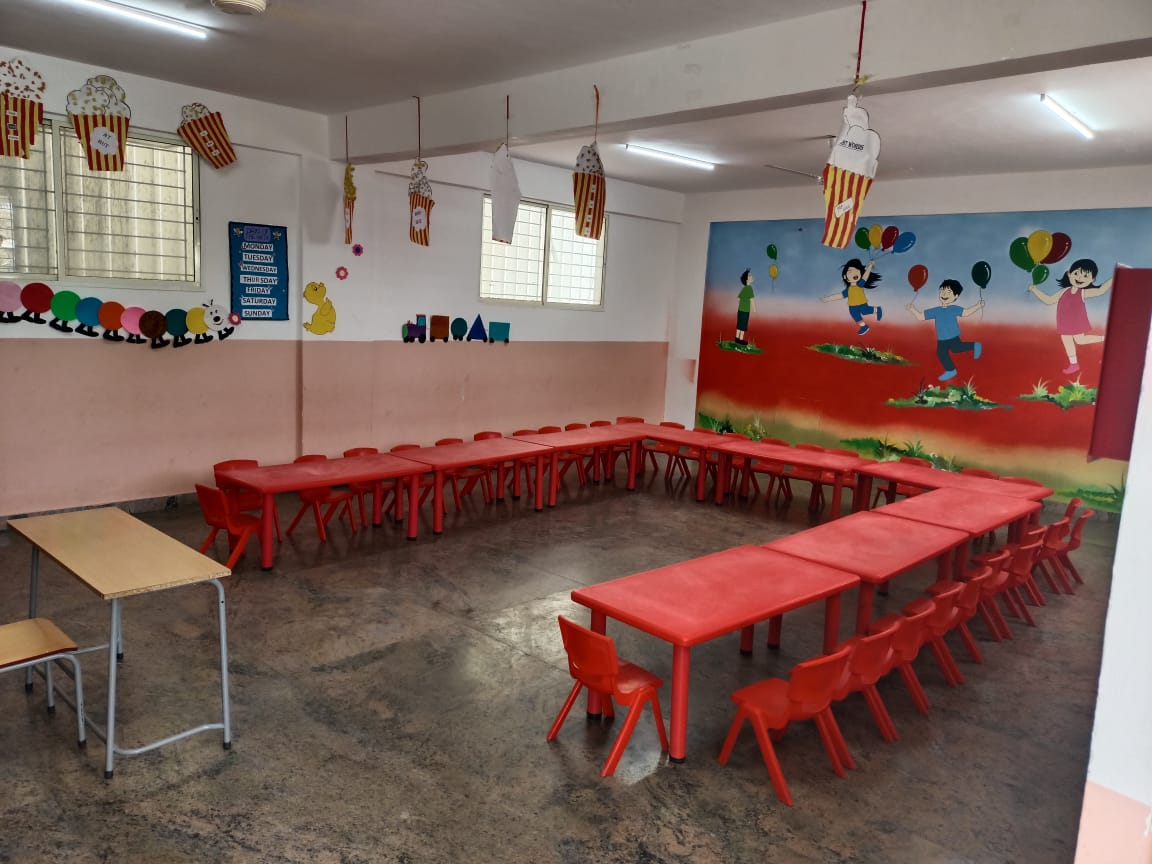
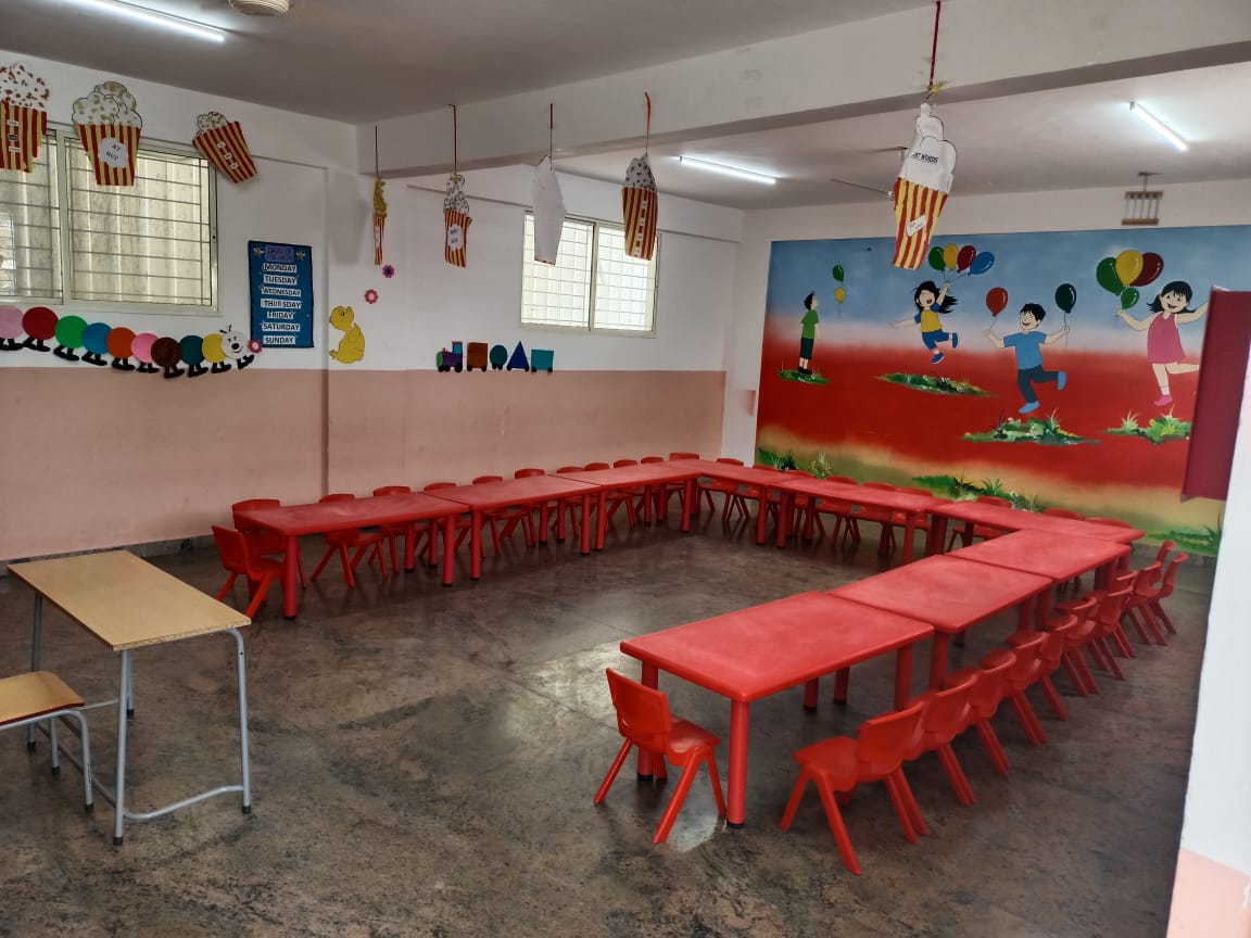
+ wind chime [1120,170,1165,227]
